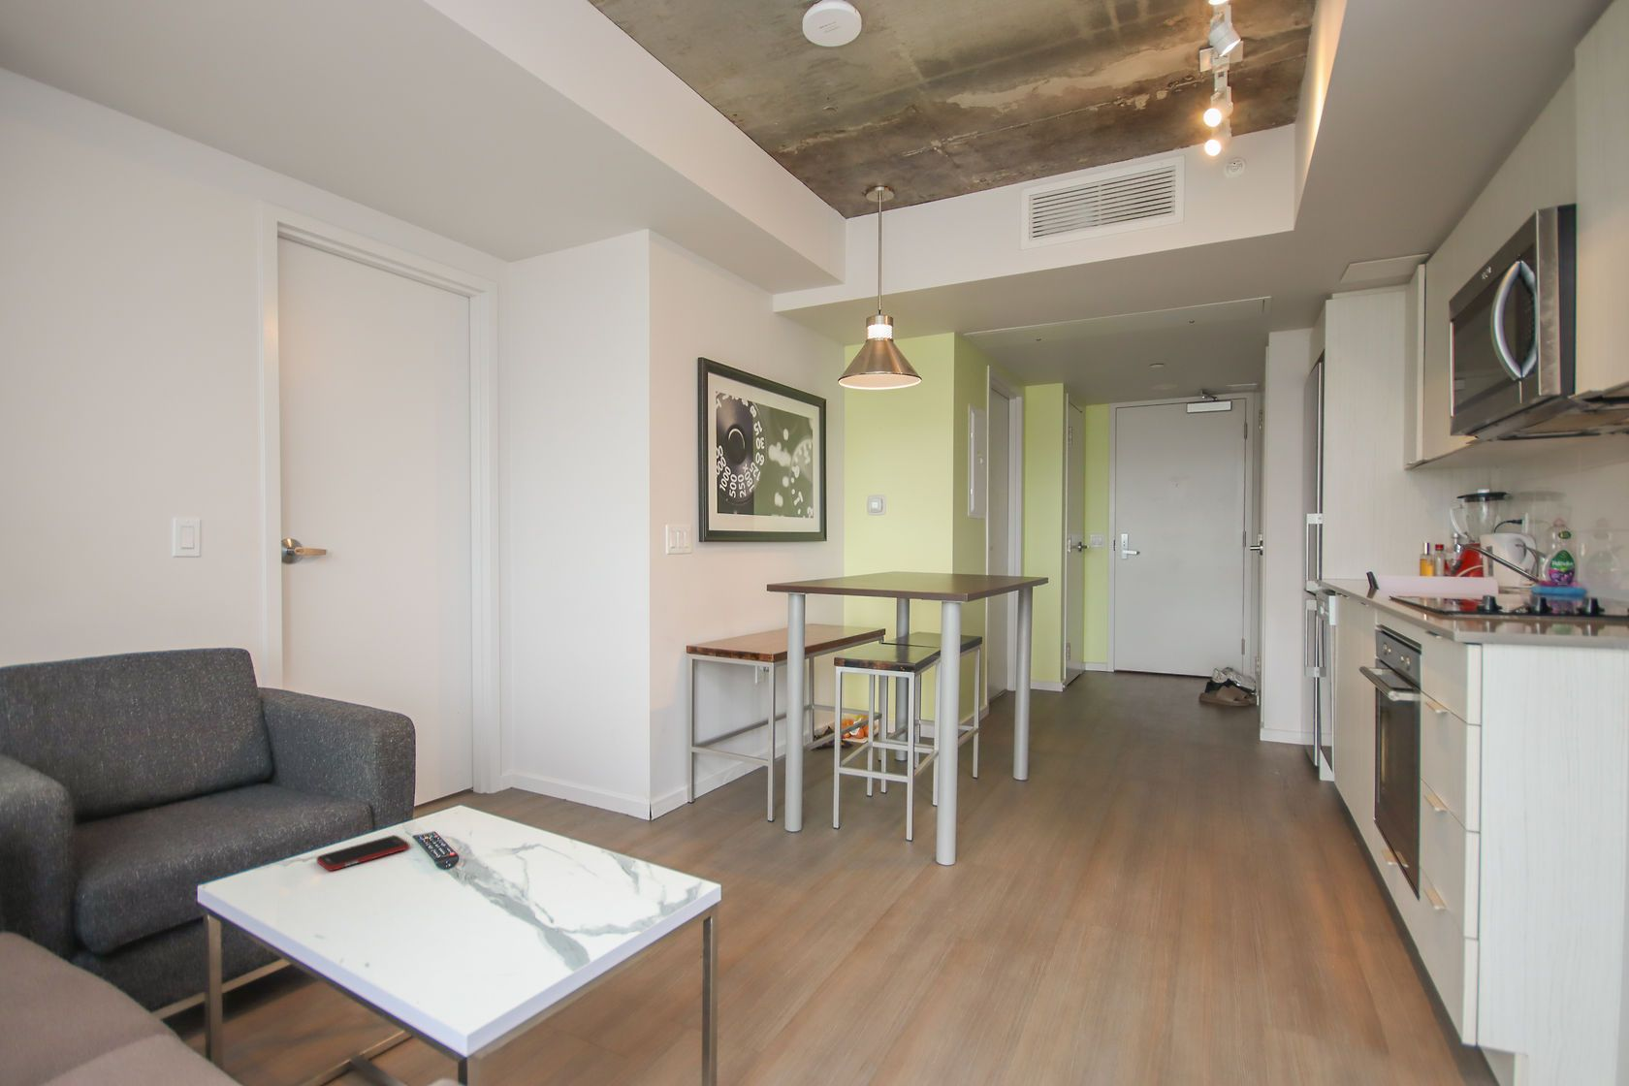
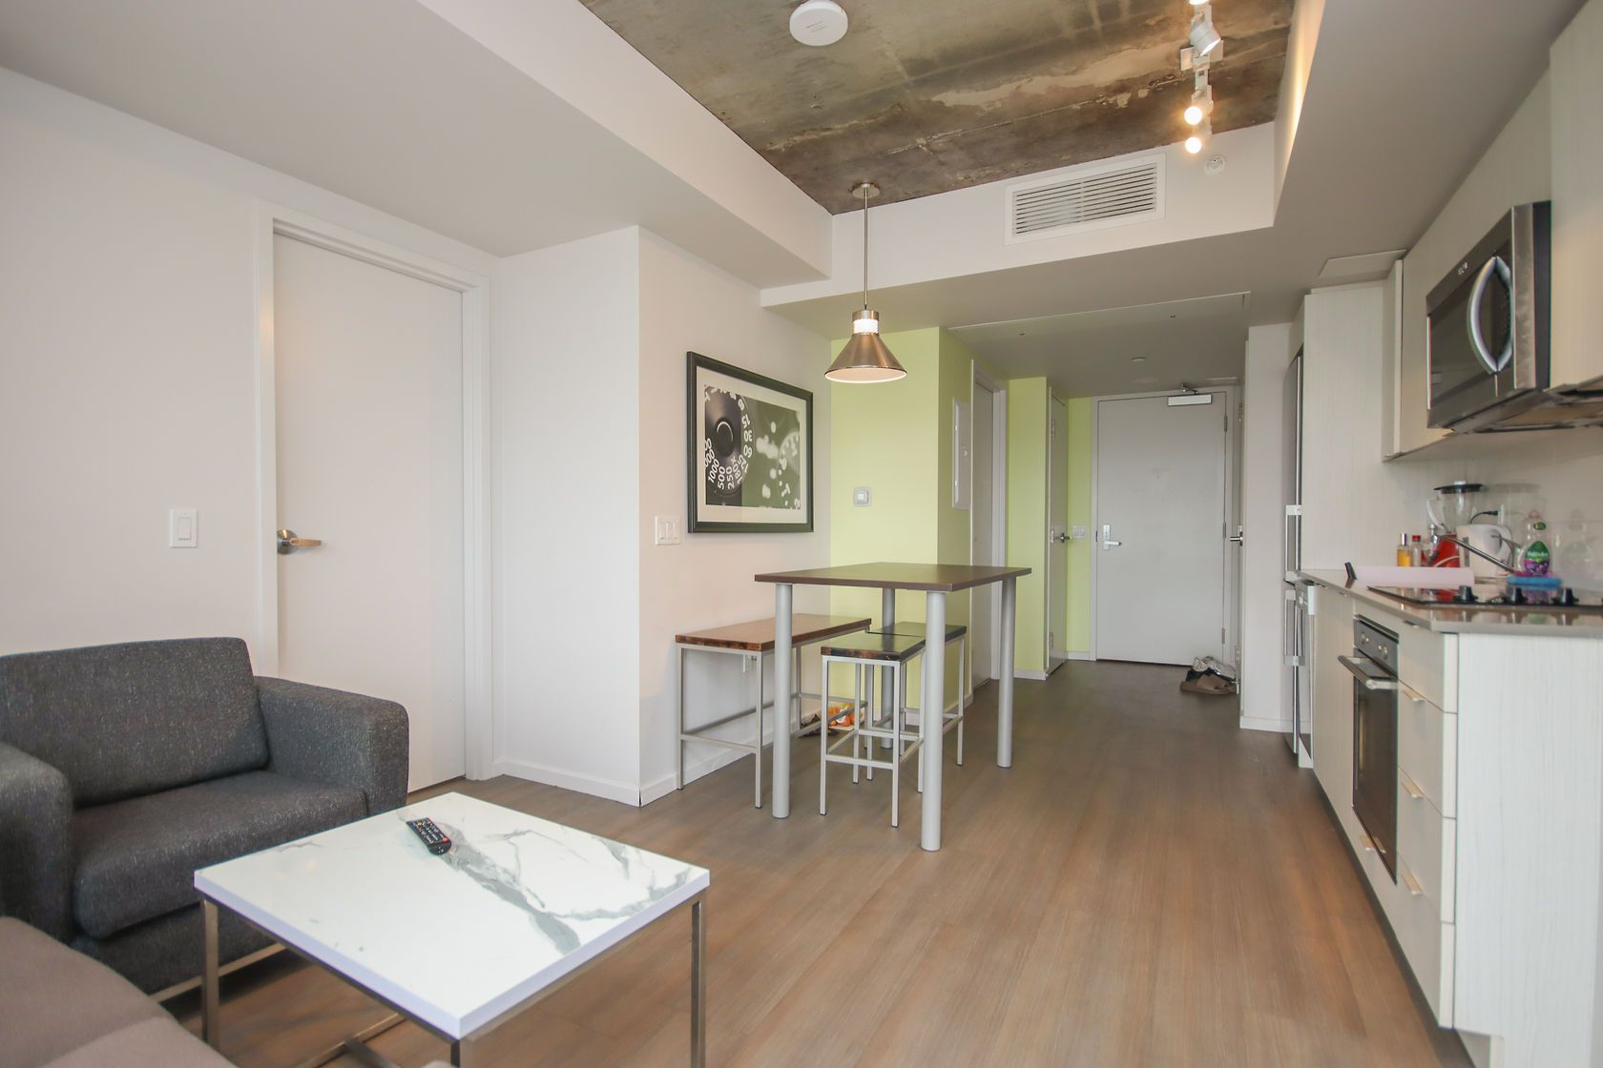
- cell phone [316,834,410,871]
